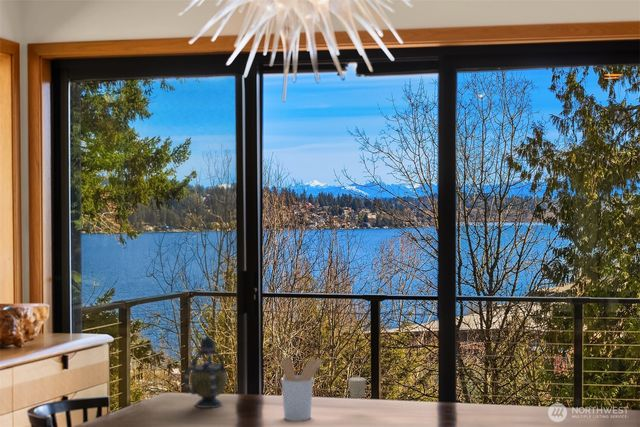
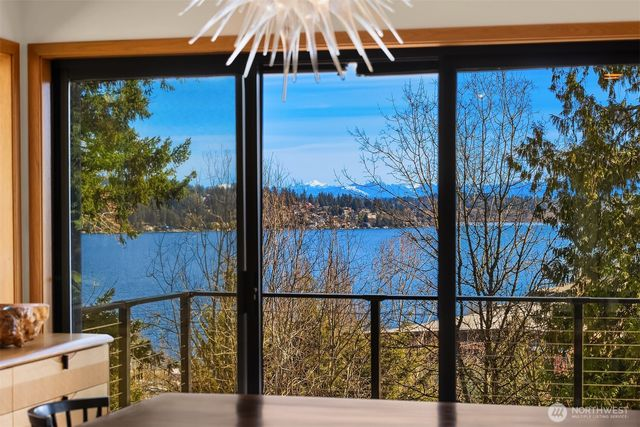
- utensil holder [280,356,324,422]
- teapot [183,335,228,409]
- candle [348,376,367,399]
